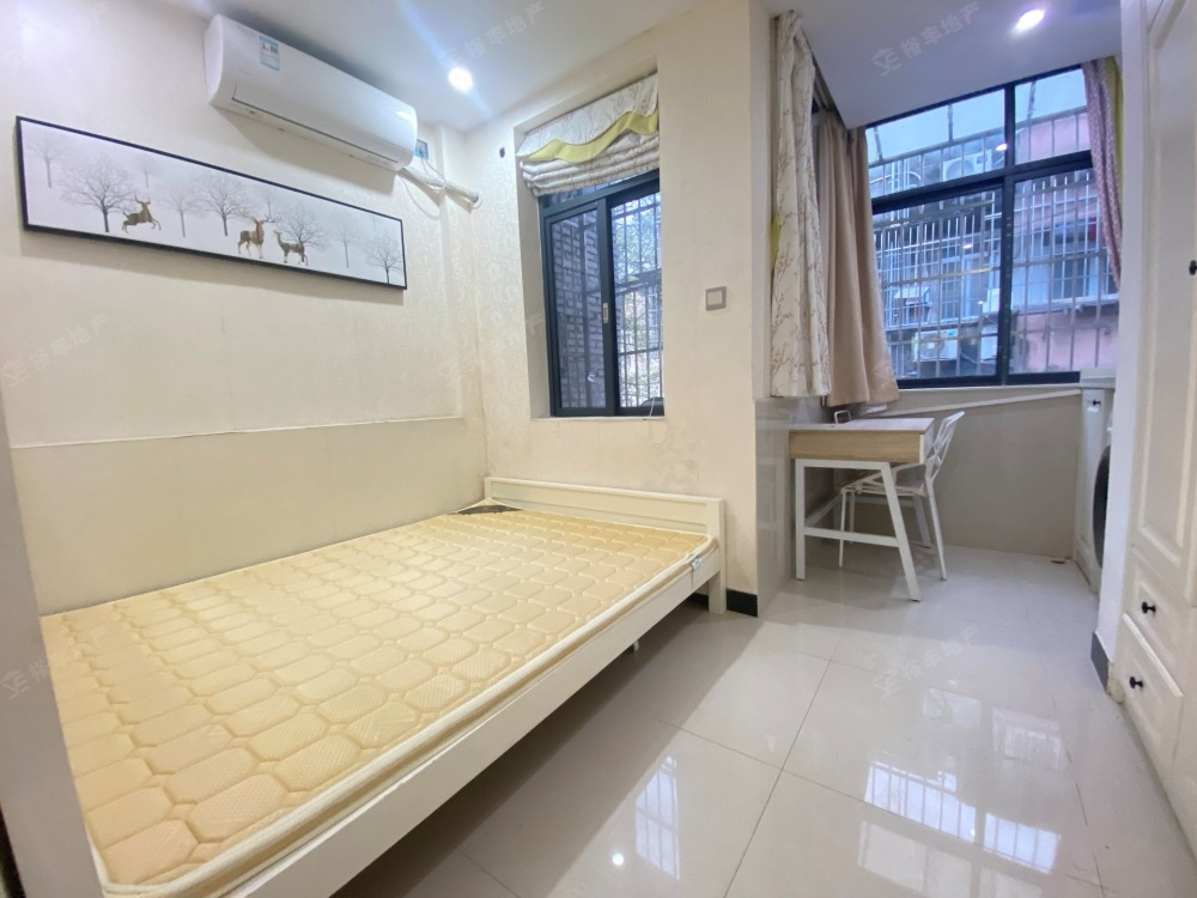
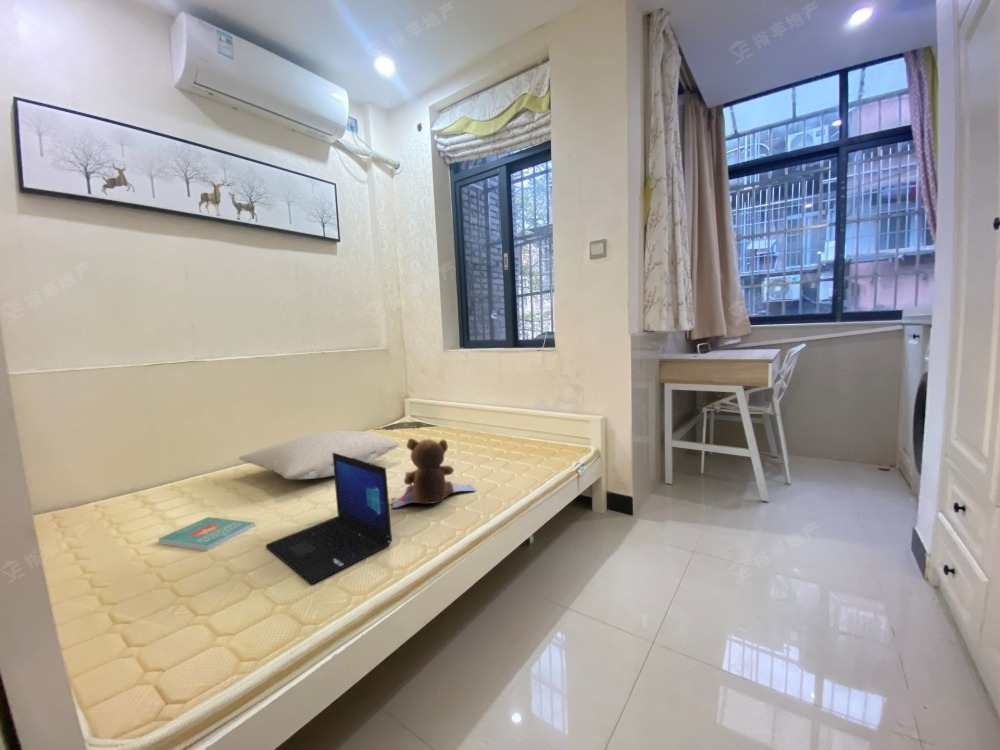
+ teddy bear [391,437,477,509]
+ book [157,516,256,552]
+ laptop [265,453,393,585]
+ pillow [238,430,400,480]
